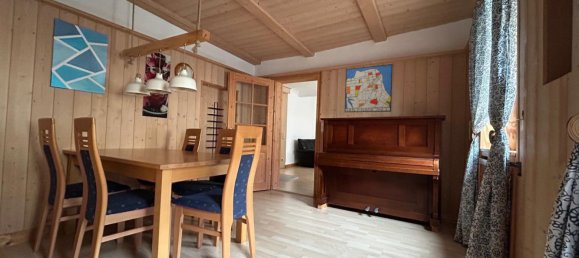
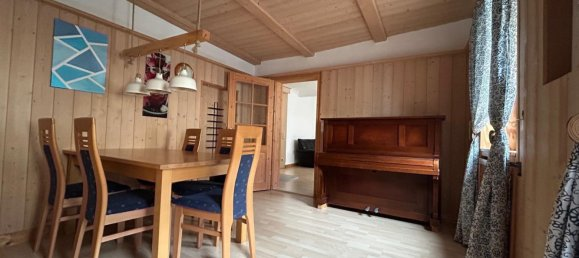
- wall art [344,63,394,113]
